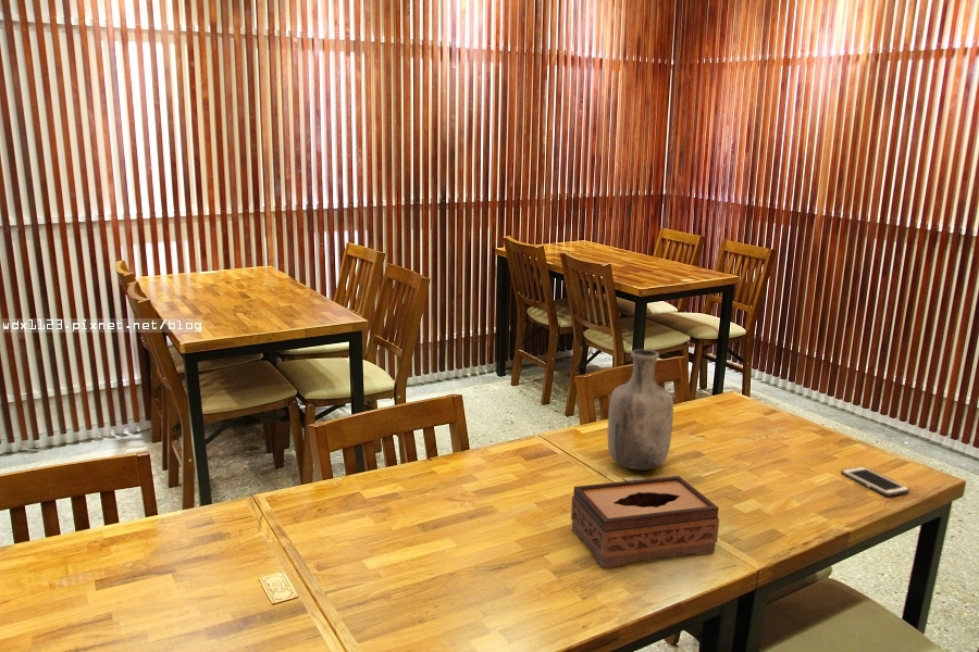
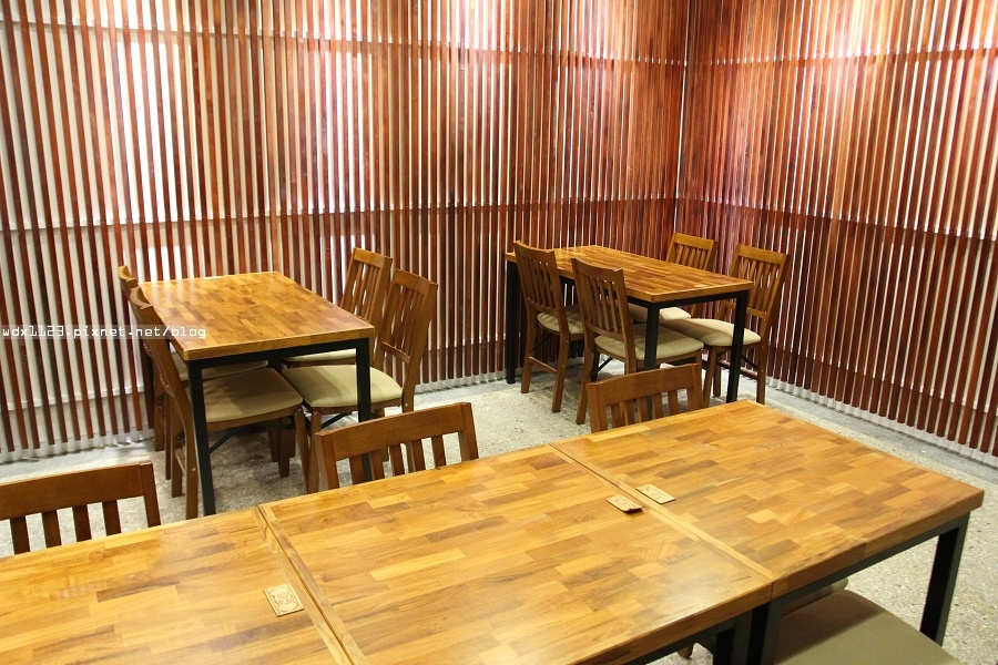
- vase [607,349,674,472]
- tissue box [570,475,720,569]
- cell phone [840,465,910,498]
